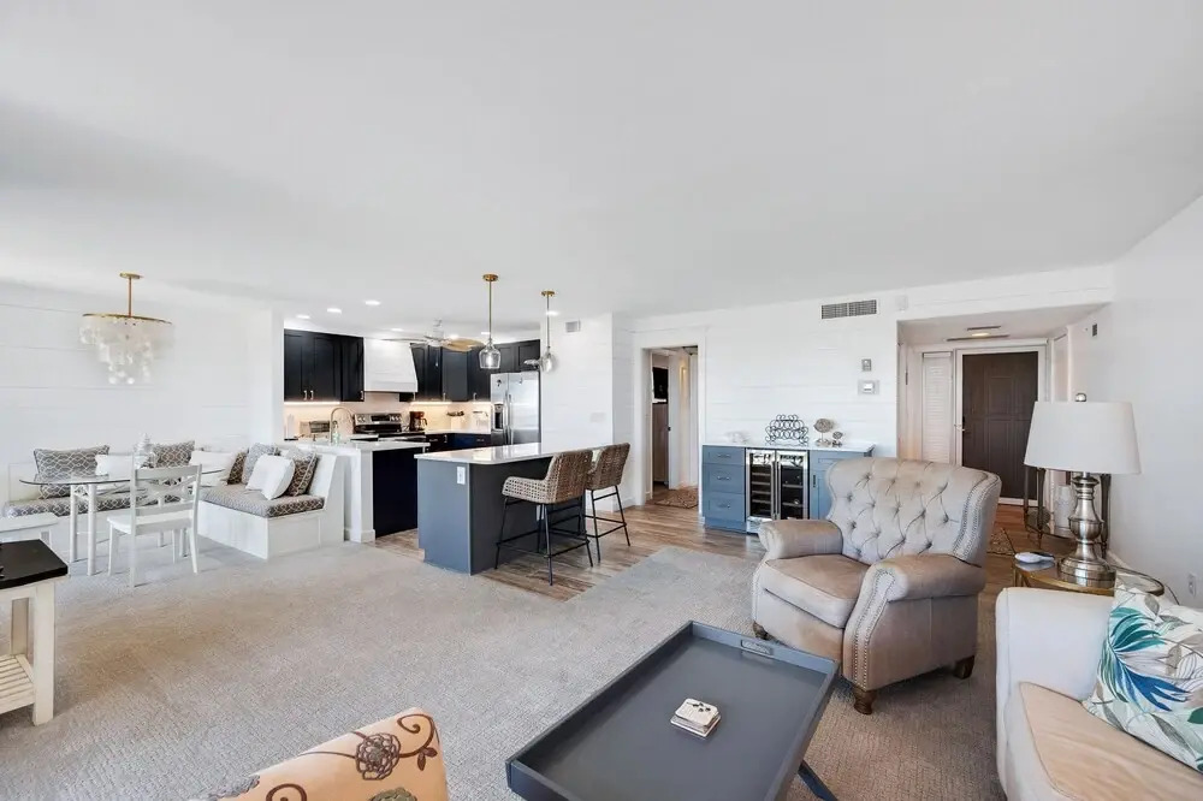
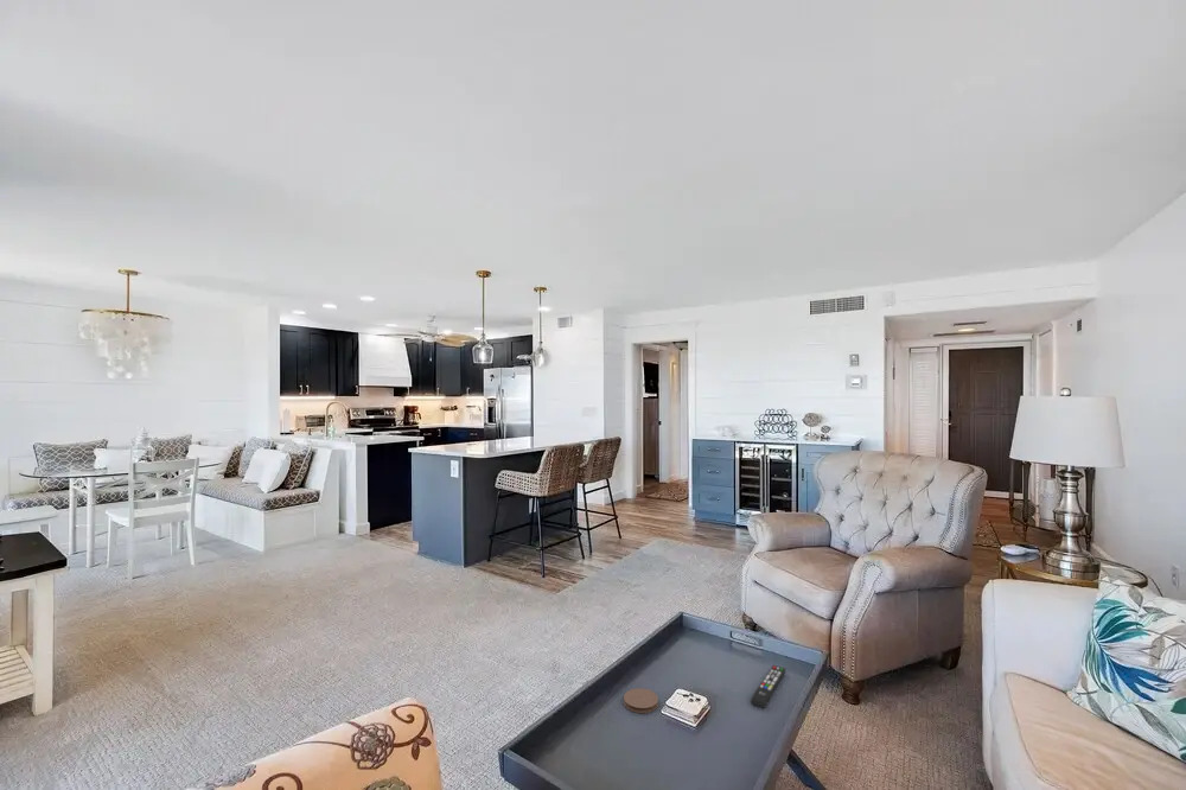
+ remote control [750,664,786,709]
+ coaster [623,687,659,714]
